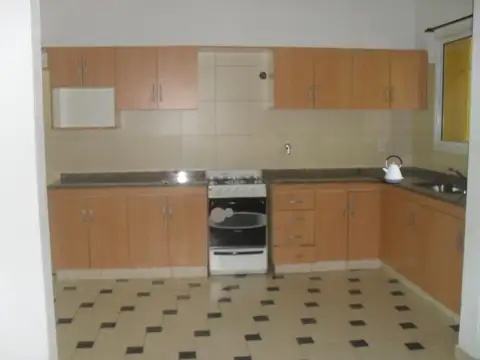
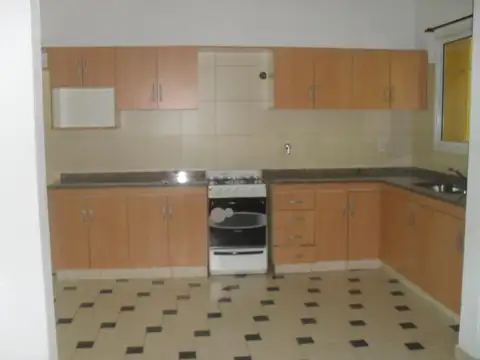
- kettle [382,154,404,184]
